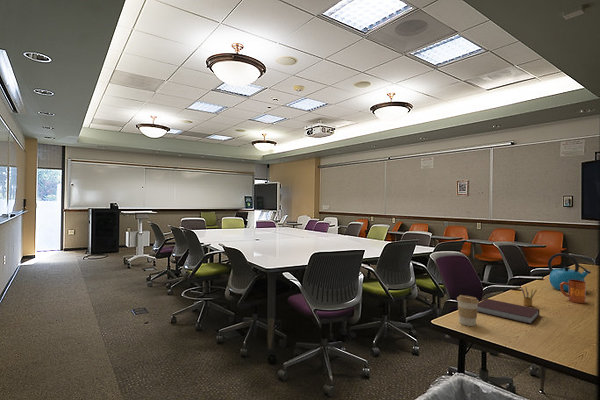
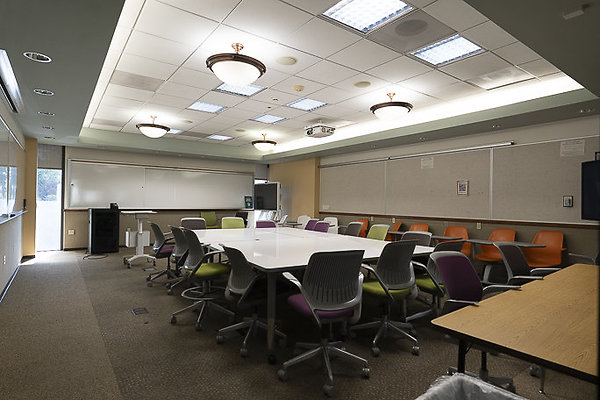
- coffee cup [456,294,480,327]
- notebook [477,298,540,325]
- kettle [547,252,592,292]
- pencil box [520,286,538,307]
- mug [560,280,587,304]
